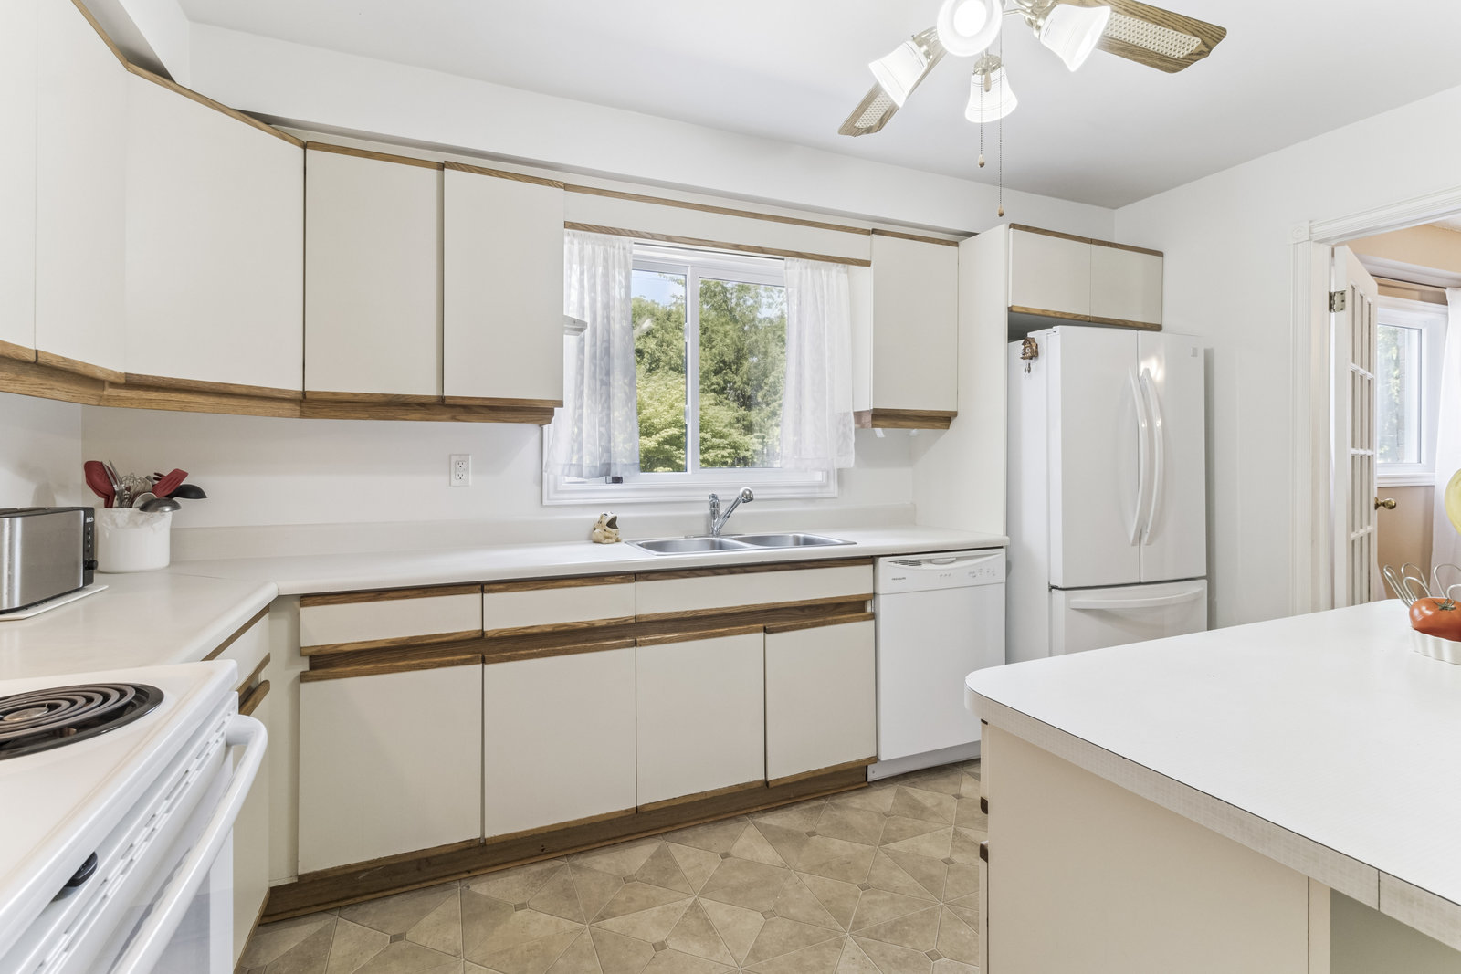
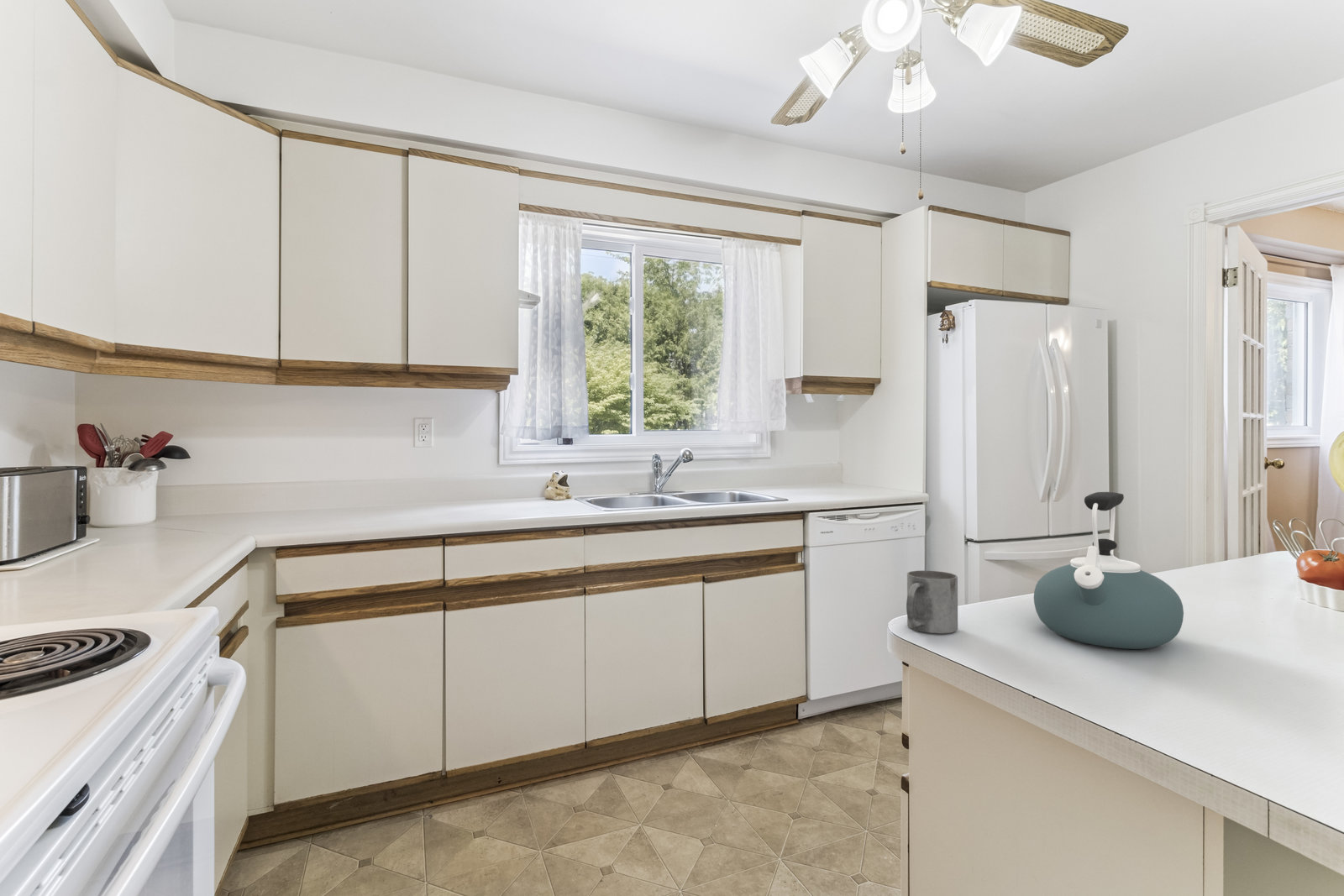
+ kettle [1033,491,1184,650]
+ mug [906,569,958,634]
